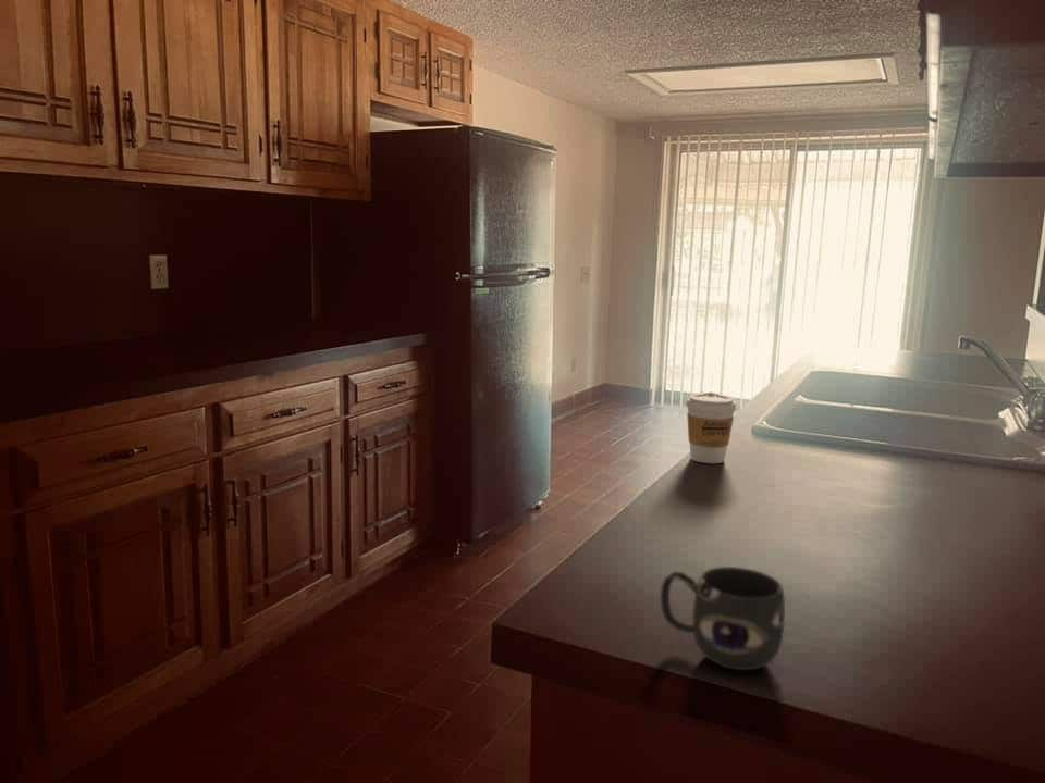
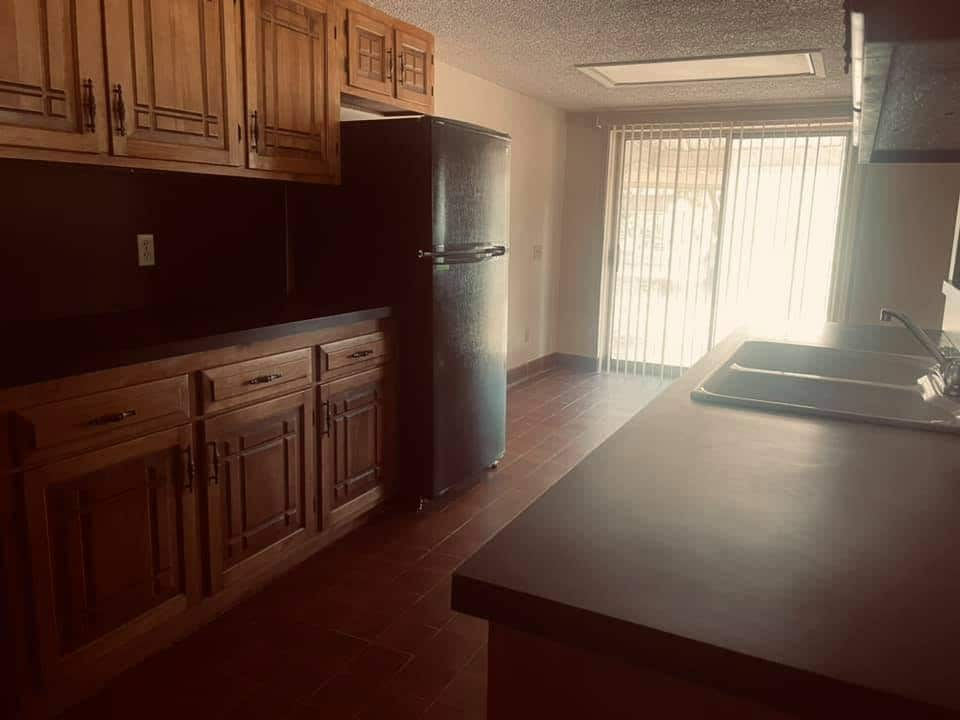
- mug [660,566,786,671]
- coffee cup [686,391,737,464]
